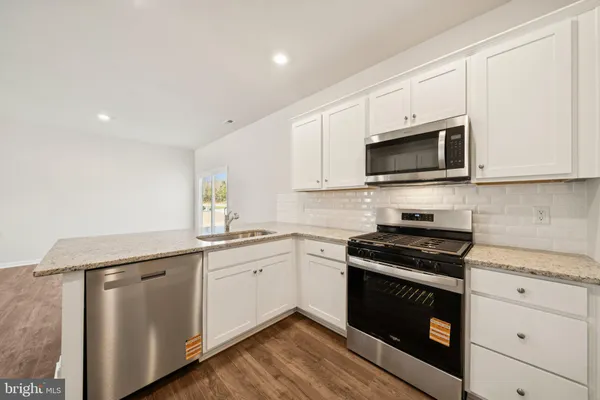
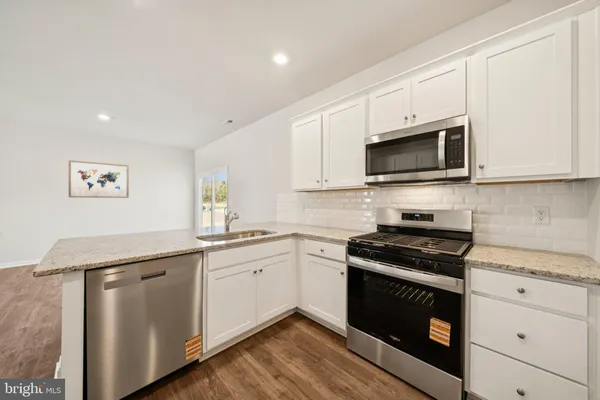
+ wall art [68,159,130,199]
